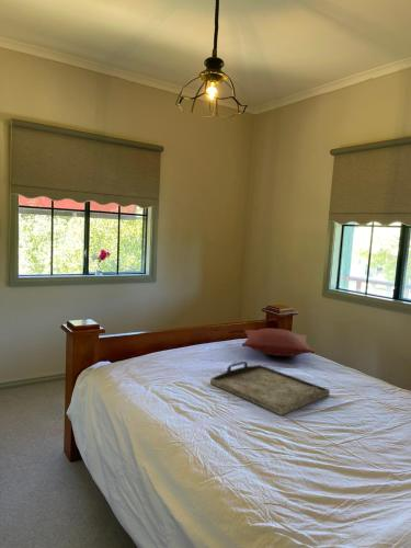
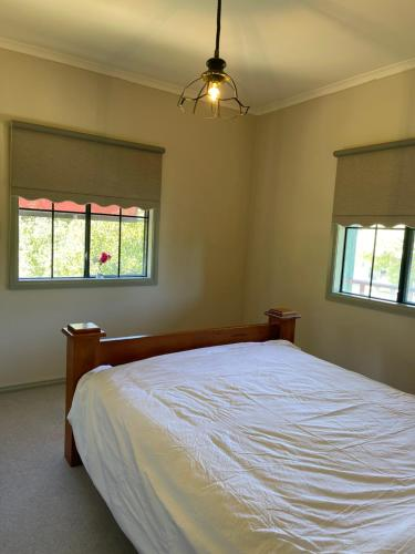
- pillow [240,328,316,357]
- serving tray [209,361,331,416]
